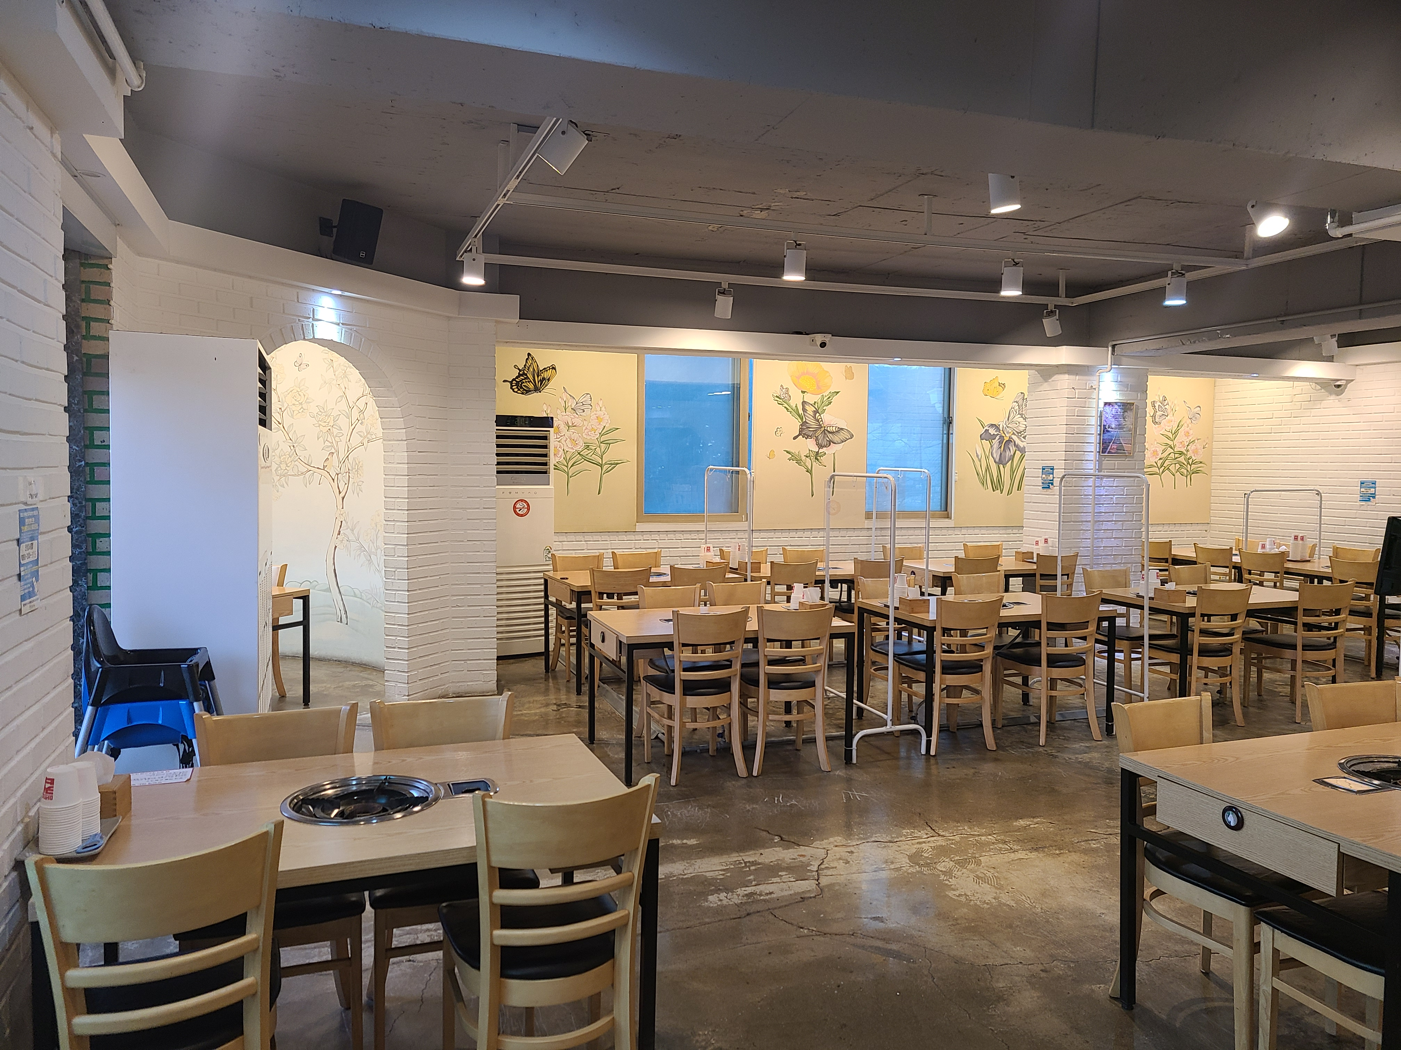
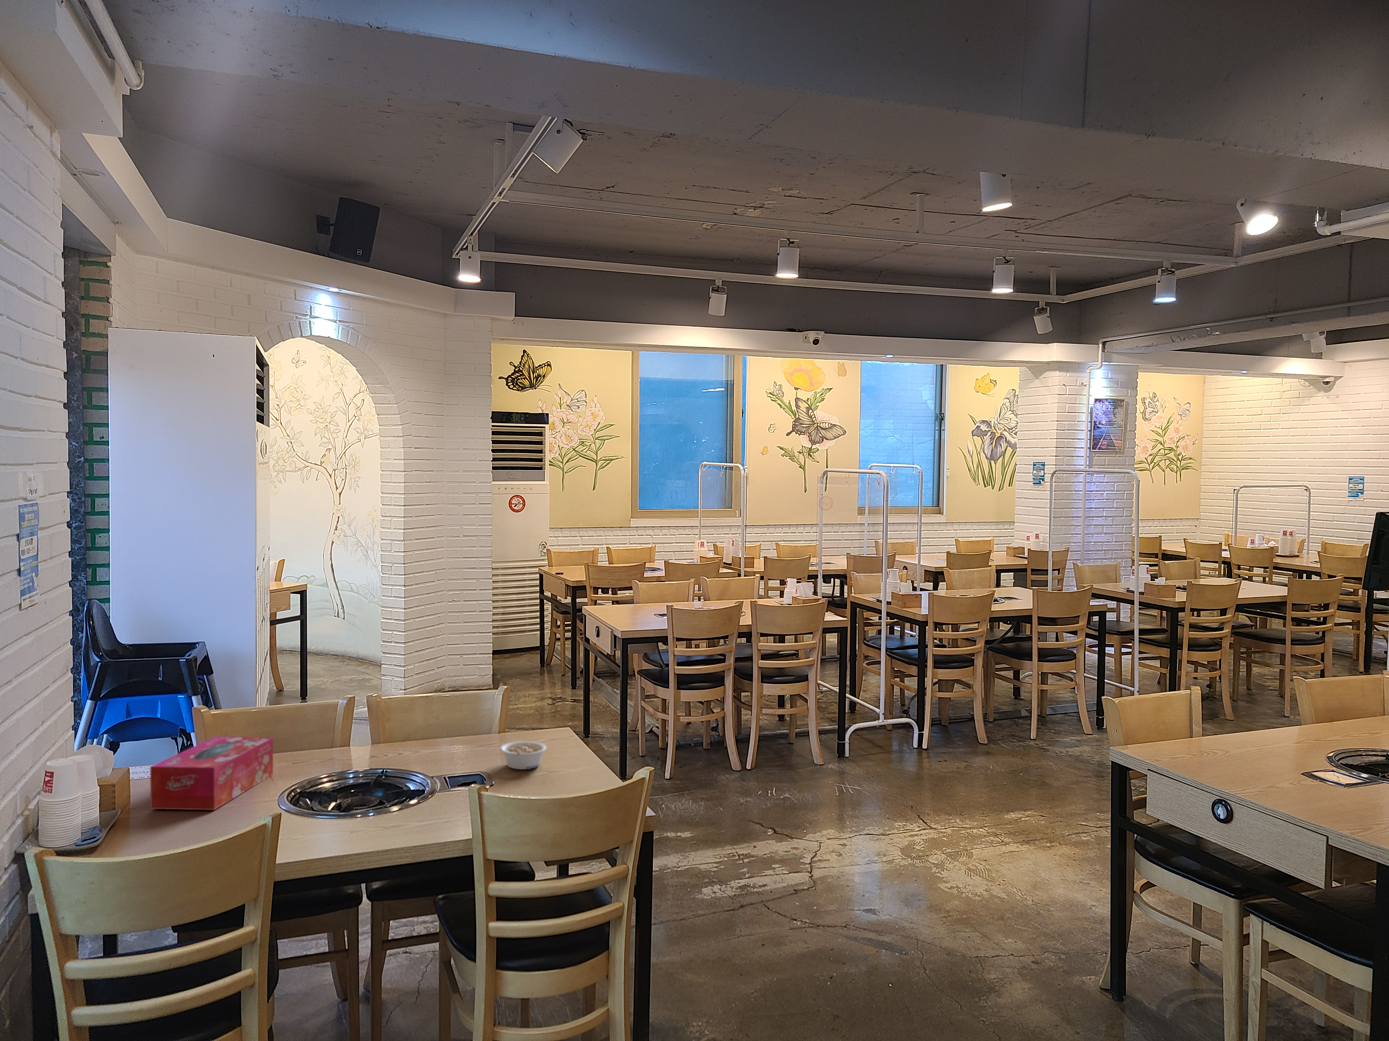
+ legume [500,741,547,770]
+ tissue box [150,736,273,810]
